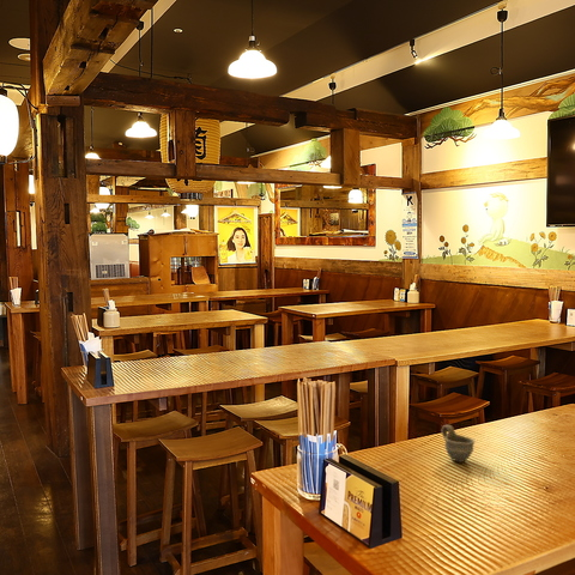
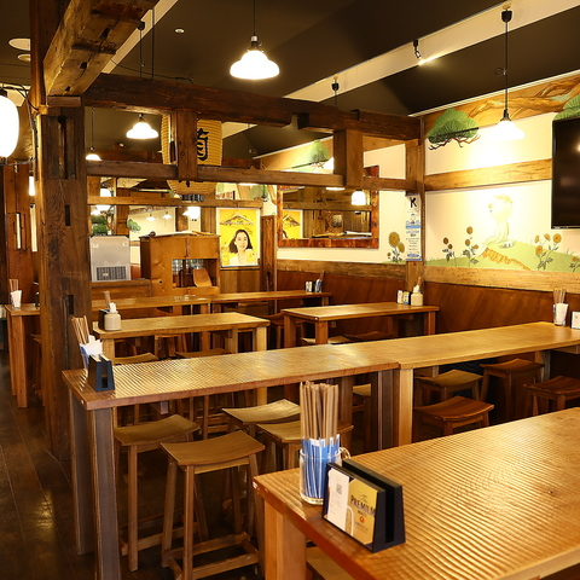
- cup [441,424,476,464]
